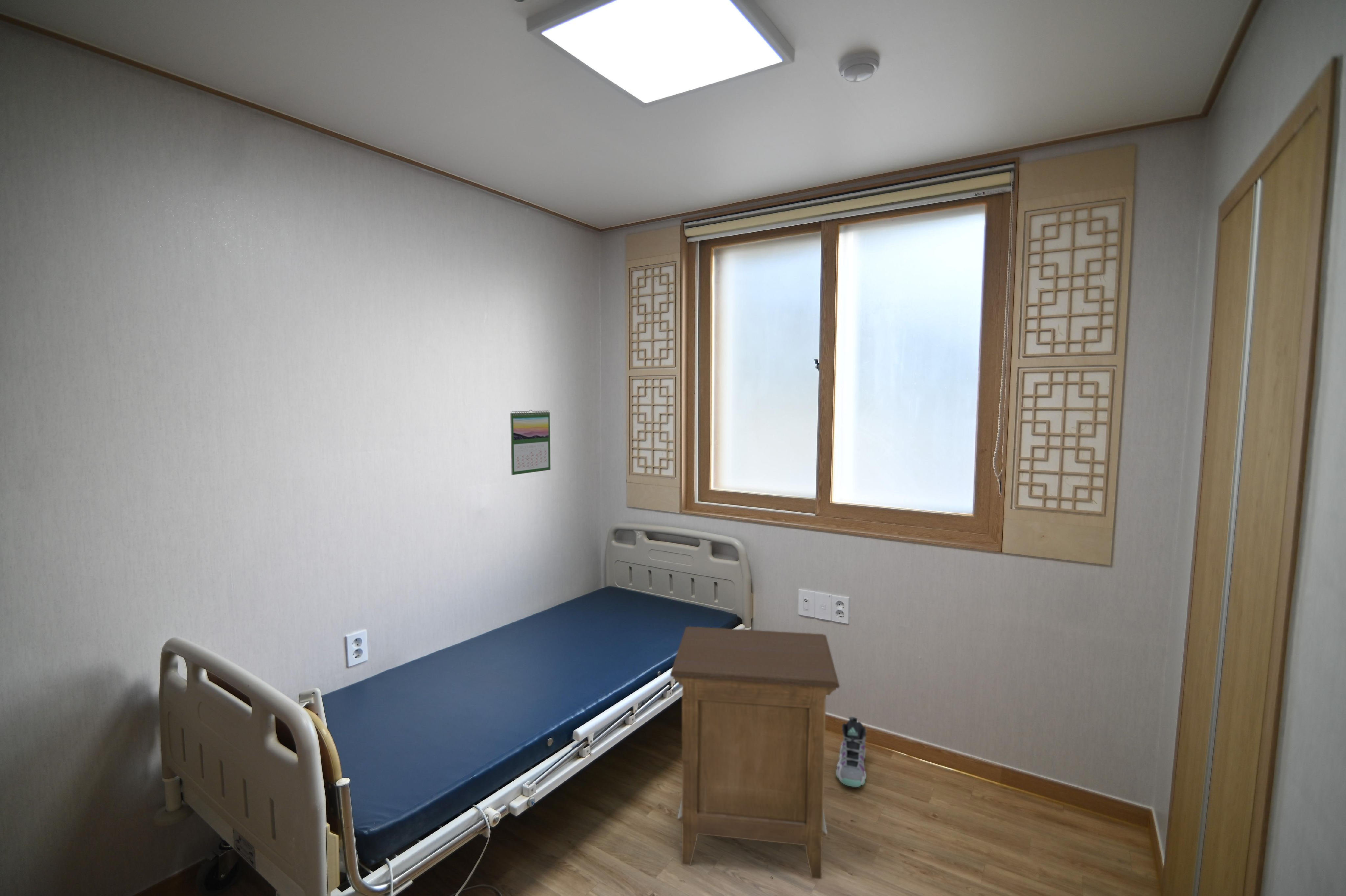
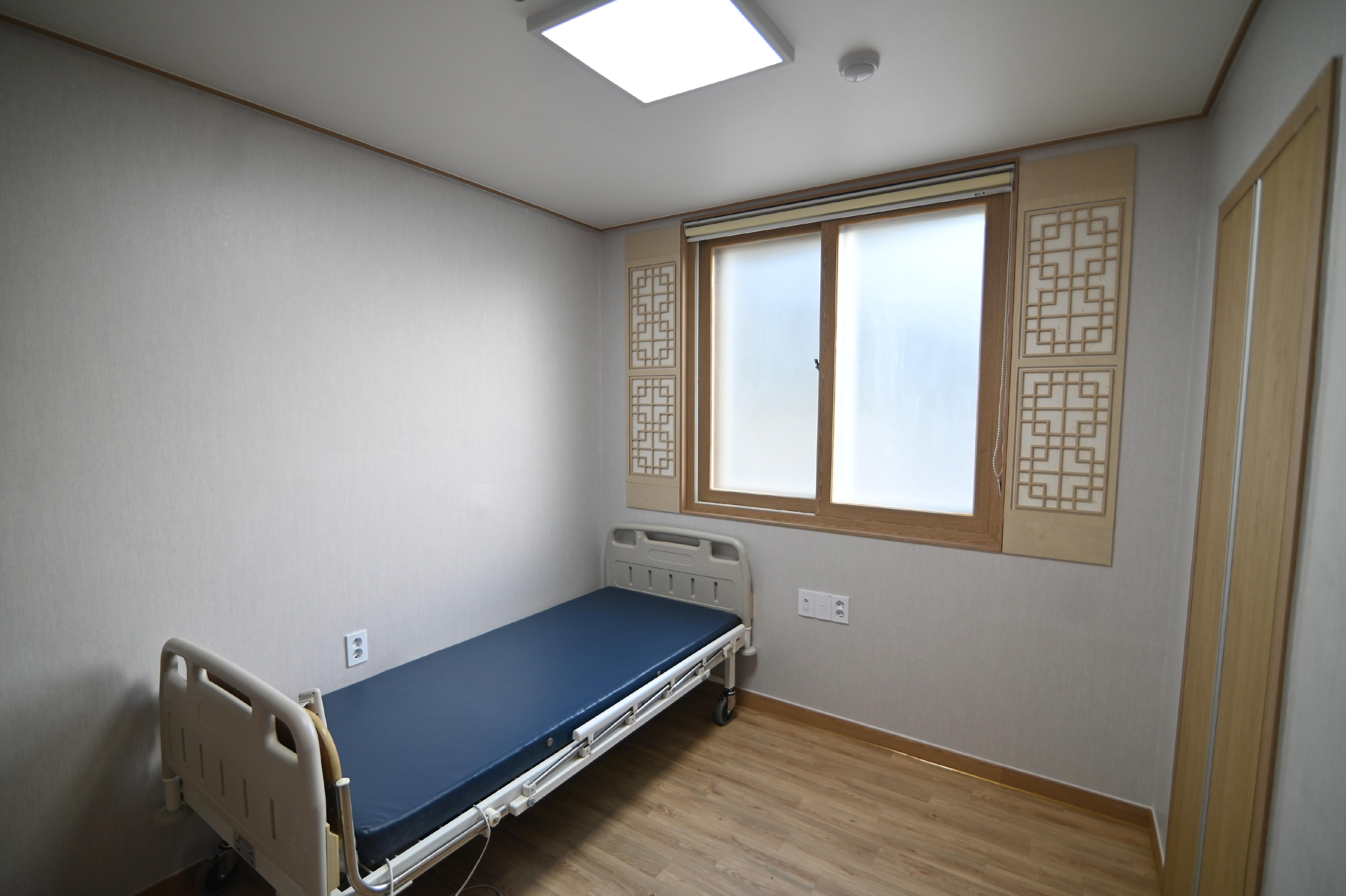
- sneaker [836,717,867,787]
- calendar [510,409,551,475]
- nightstand [670,626,840,880]
